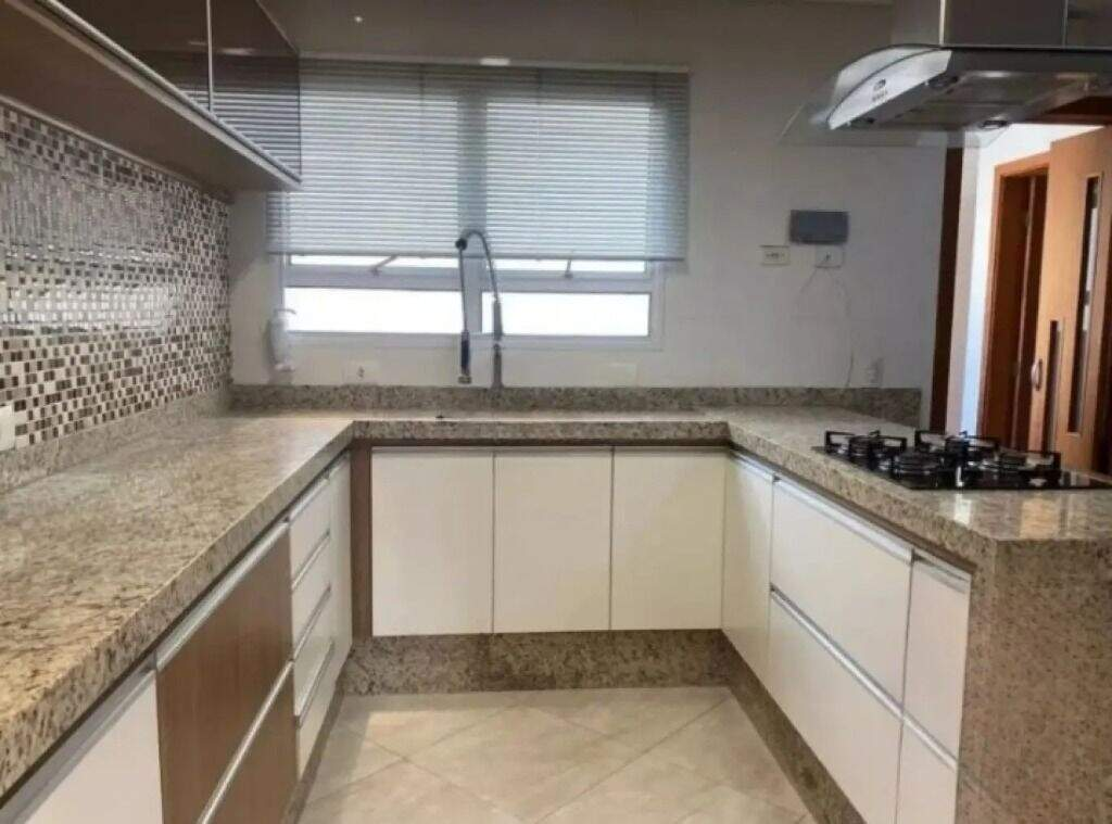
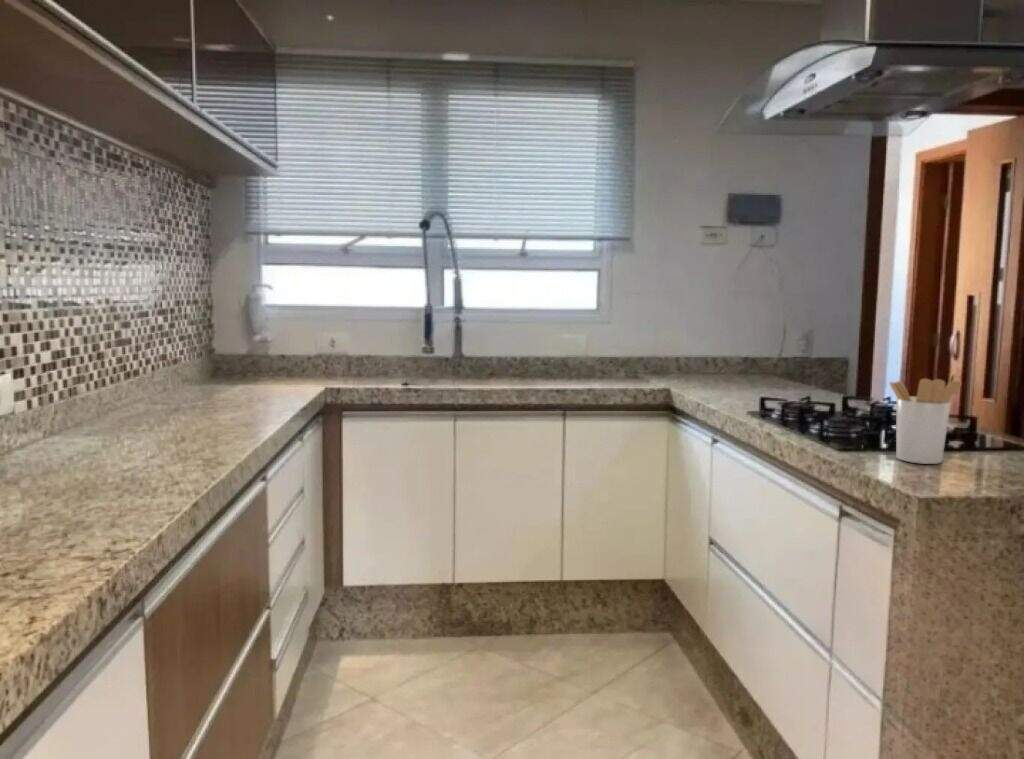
+ utensil holder [889,371,963,465]
